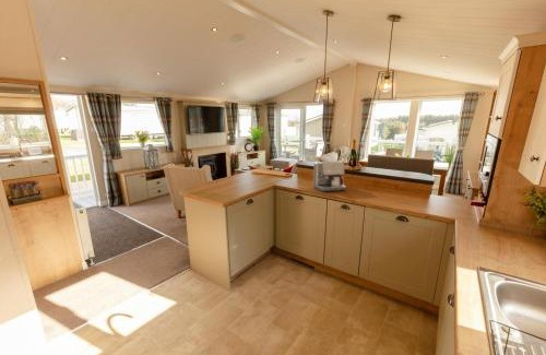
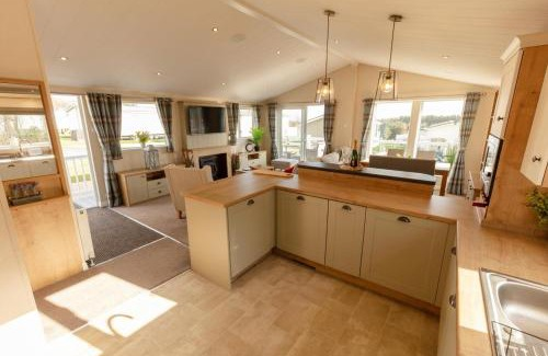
- coffee maker [312,161,347,192]
